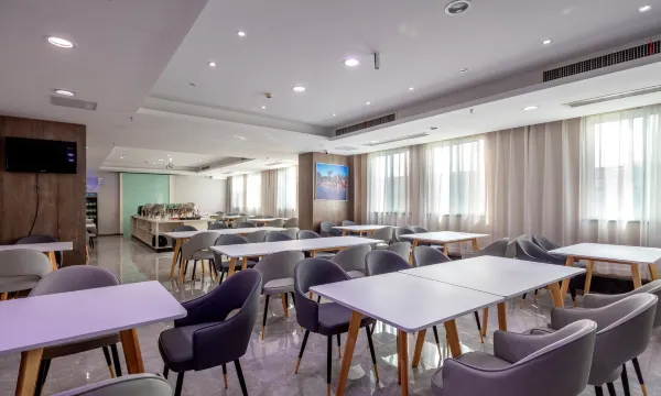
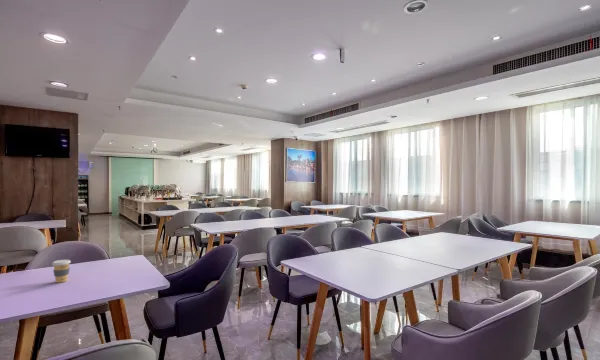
+ coffee cup [51,259,72,284]
